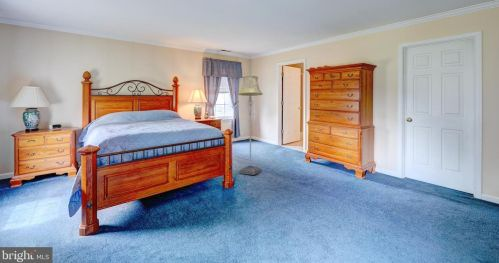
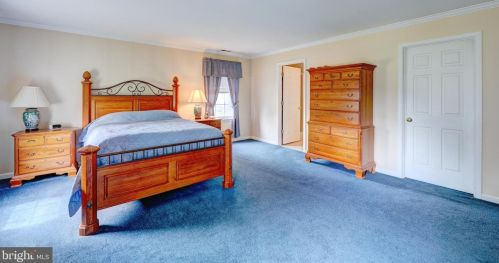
- floor lamp [237,75,264,176]
